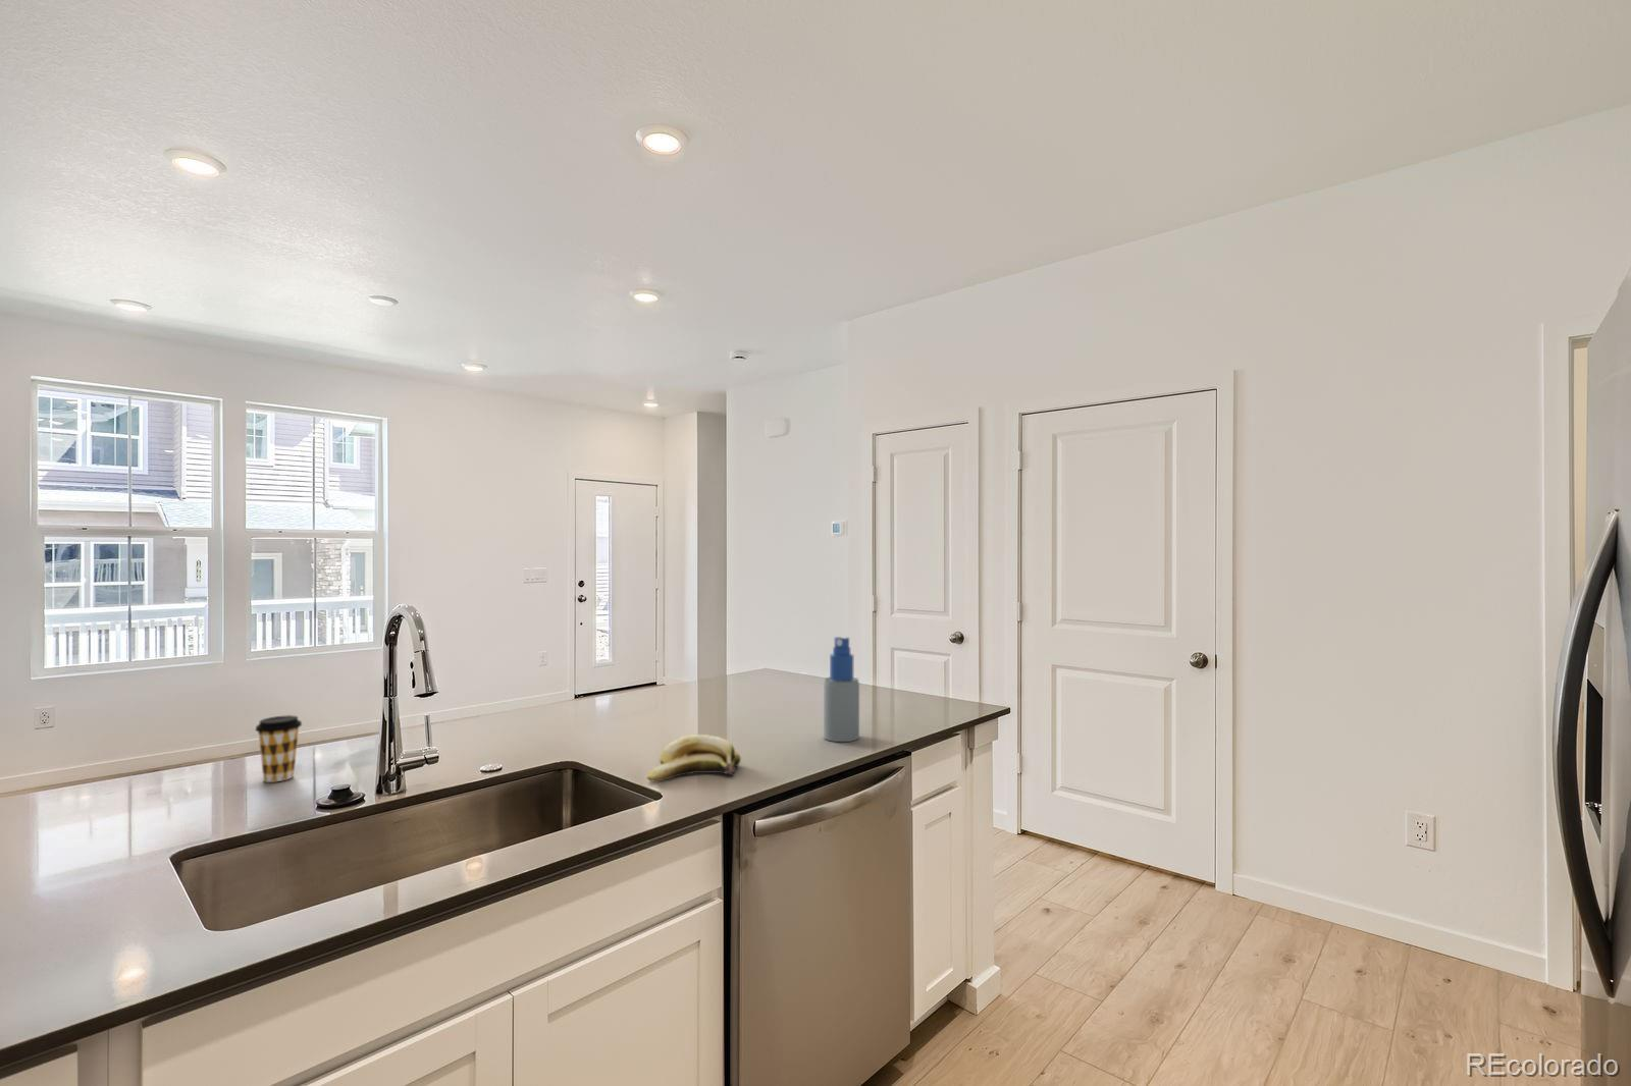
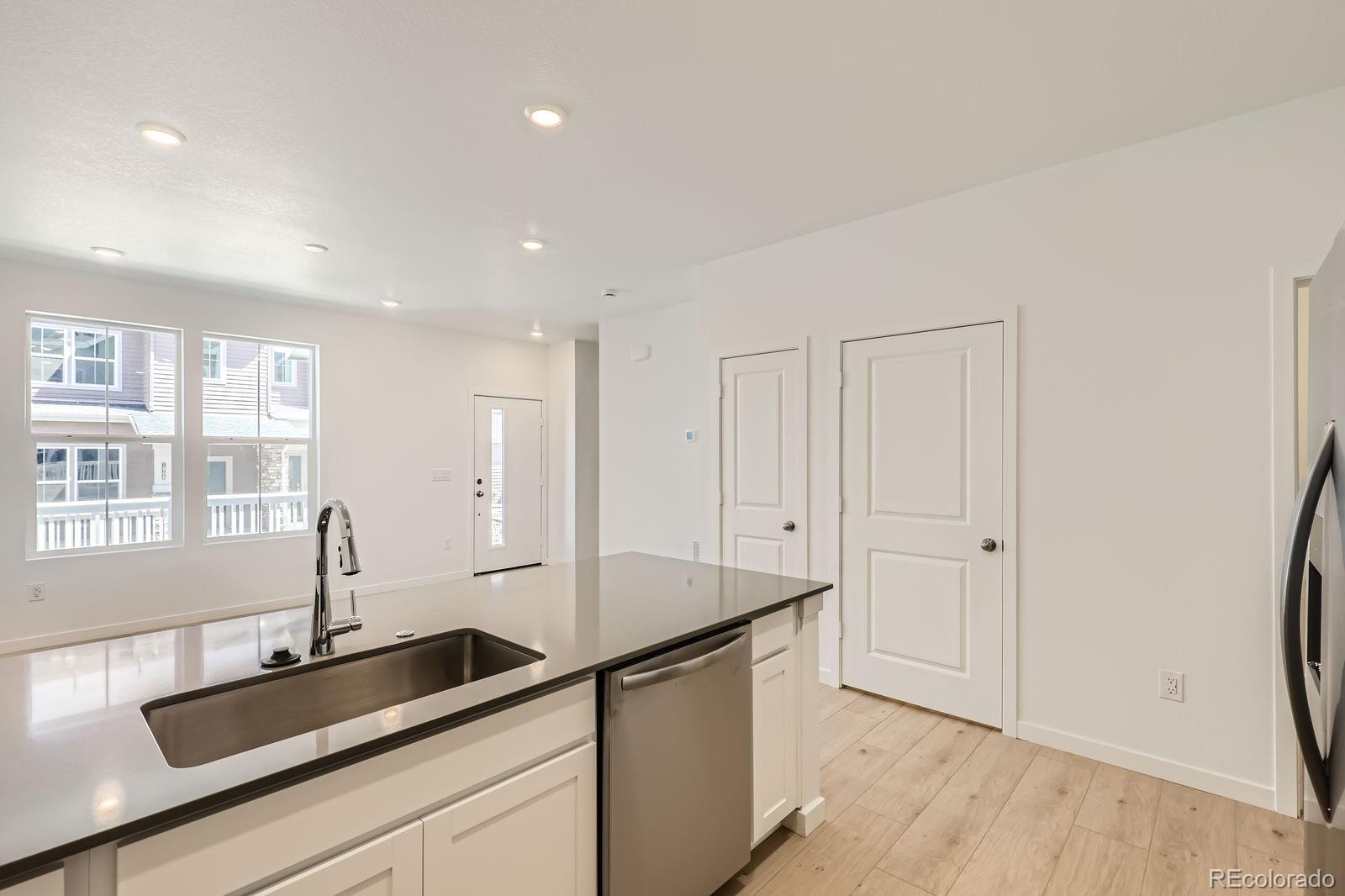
- spray bottle [822,635,860,743]
- coffee cup [253,714,303,783]
- banana [646,733,742,783]
